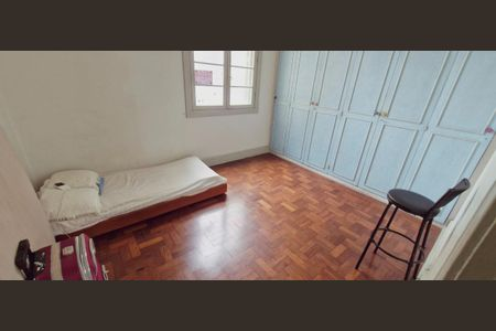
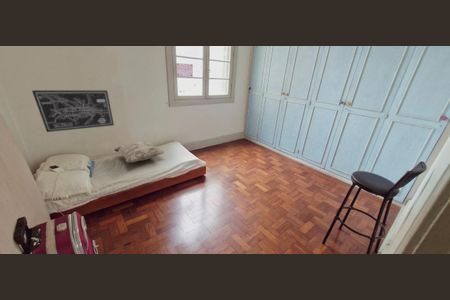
+ wall art [31,89,115,133]
+ decorative pillow [113,141,165,164]
